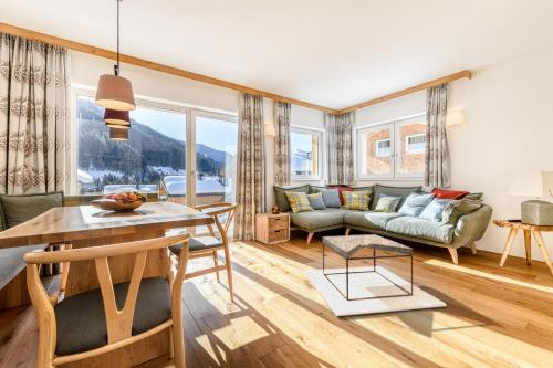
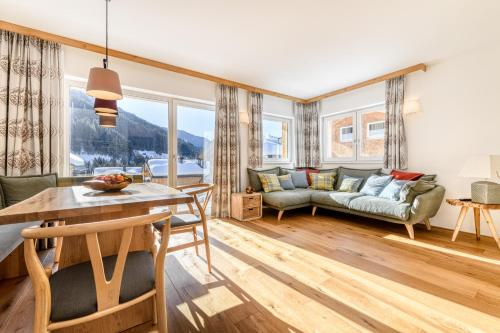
- coffee table [303,230,447,317]
